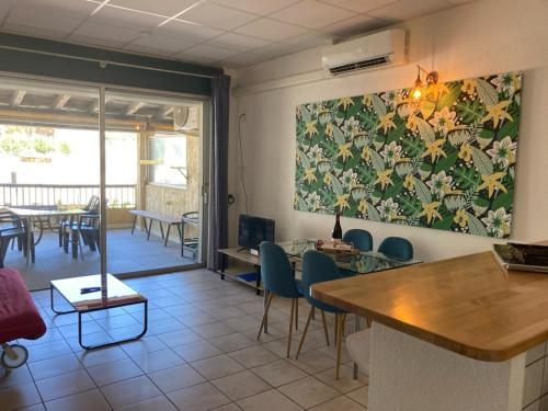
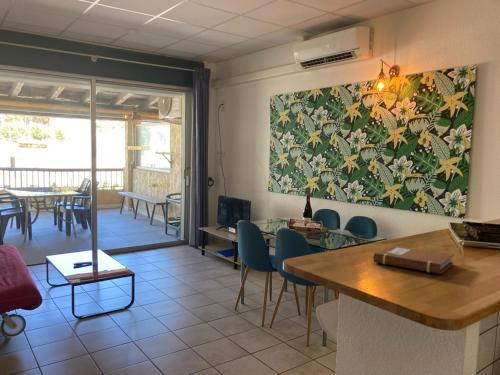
+ notebook [372,244,455,275]
